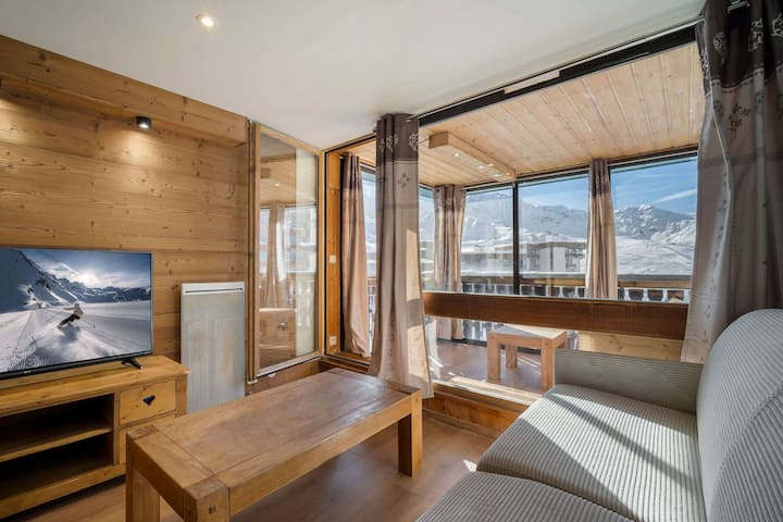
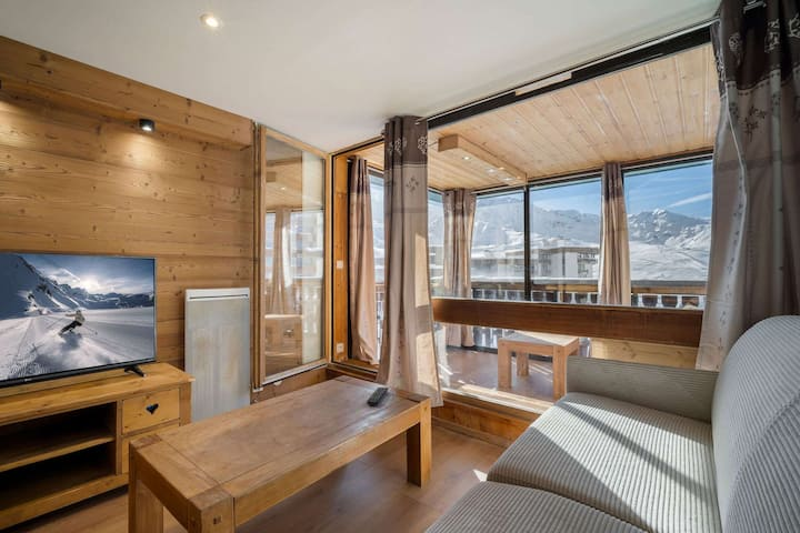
+ remote control [366,386,390,408]
